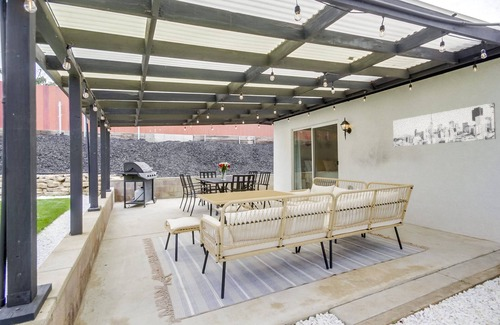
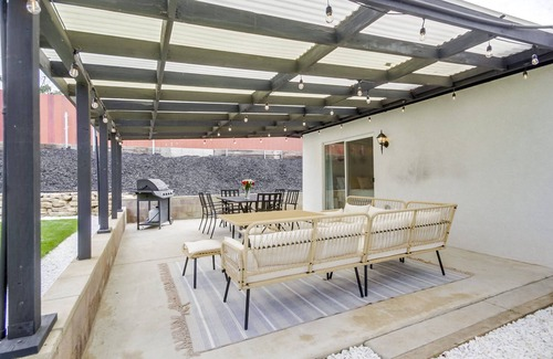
- wall art [392,102,497,148]
